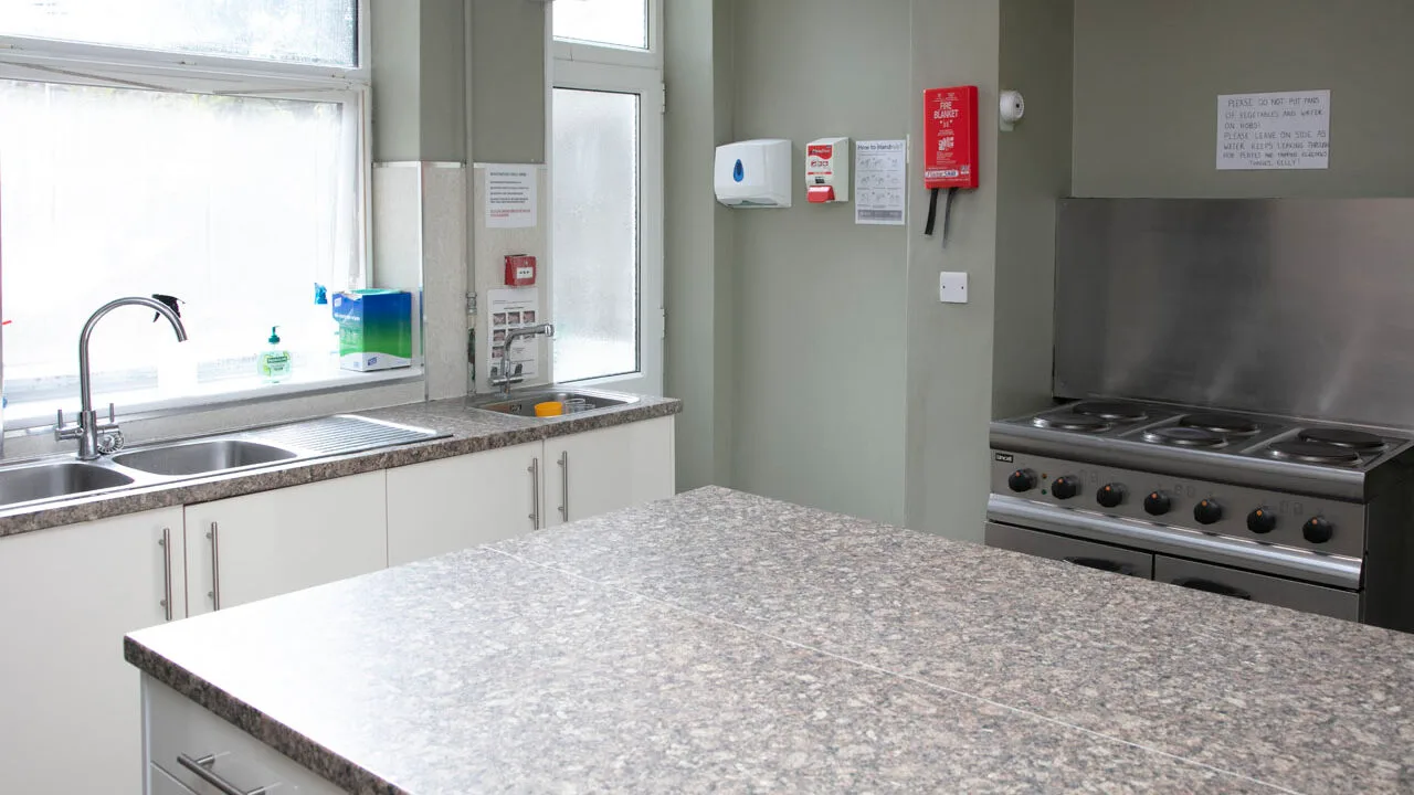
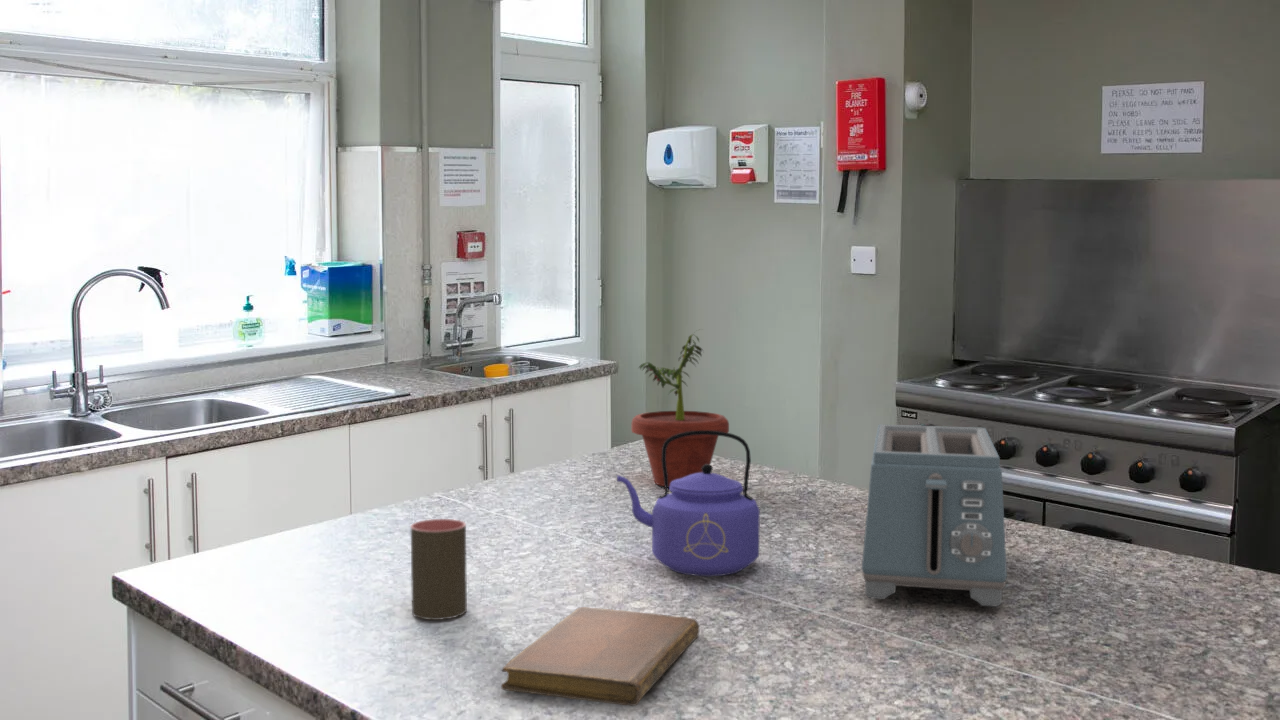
+ toaster [861,423,1008,608]
+ potted plant [631,328,730,488]
+ notebook [500,606,700,707]
+ cup [410,518,468,621]
+ kettle [616,430,761,577]
